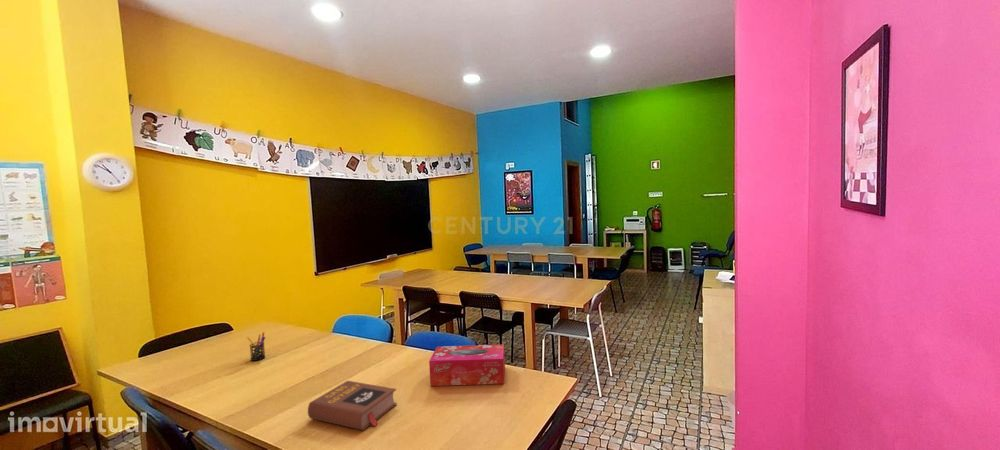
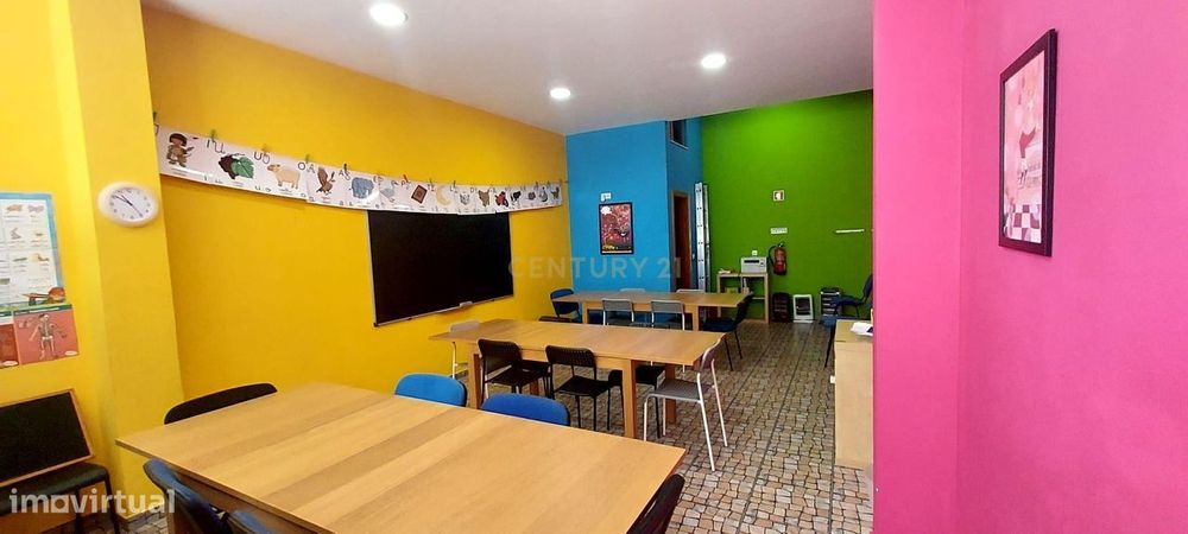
- pen holder [246,331,266,362]
- tissue box [428,343,506,387]
- book [307,380,398,431]
